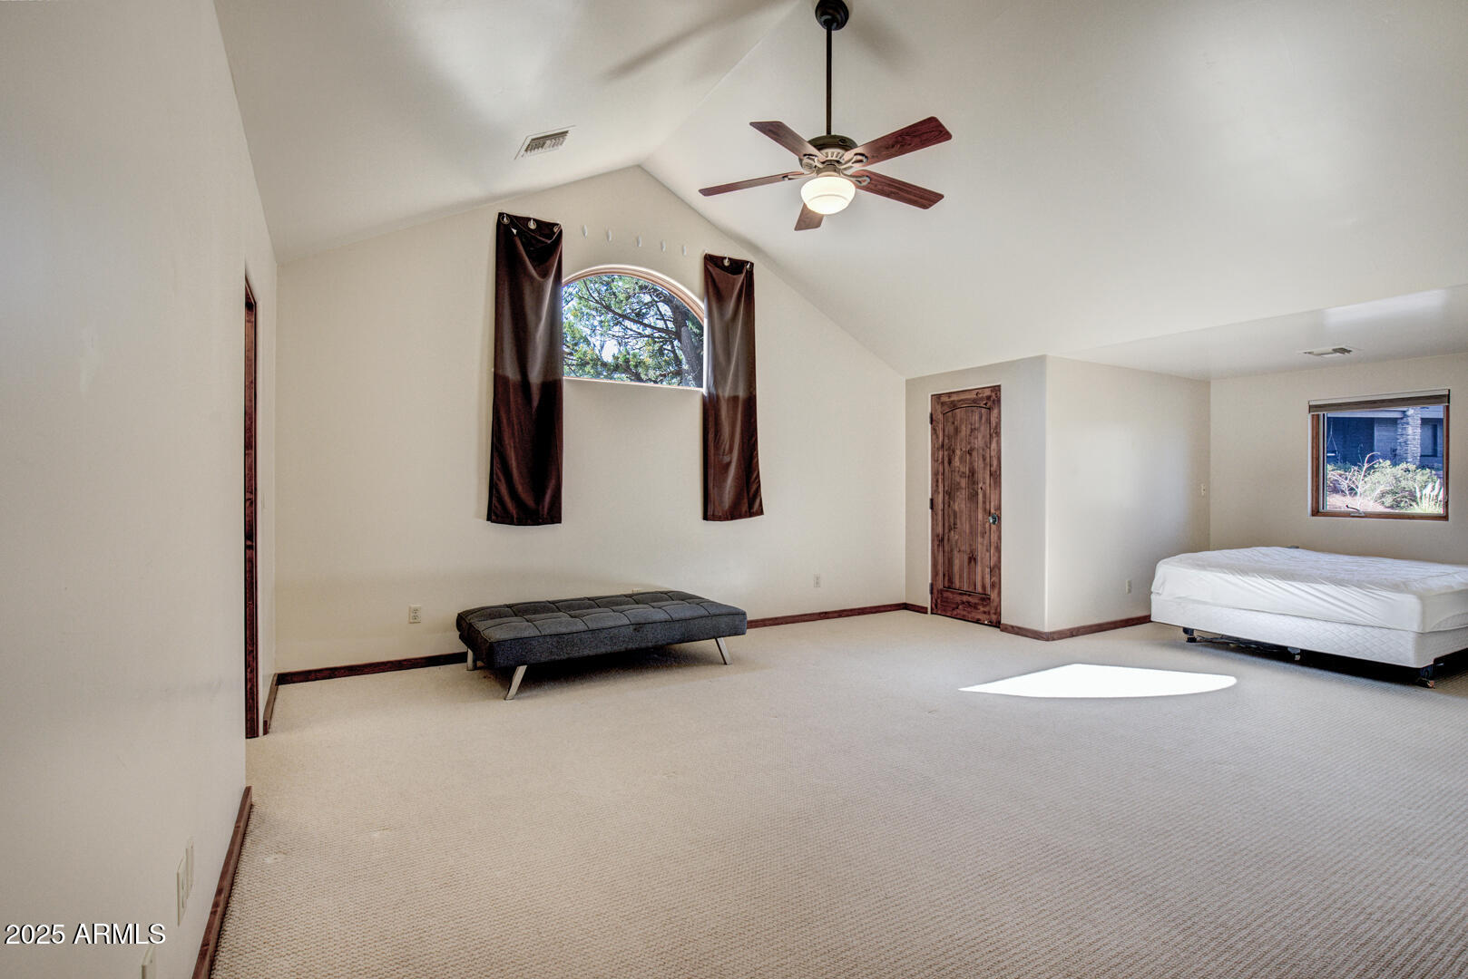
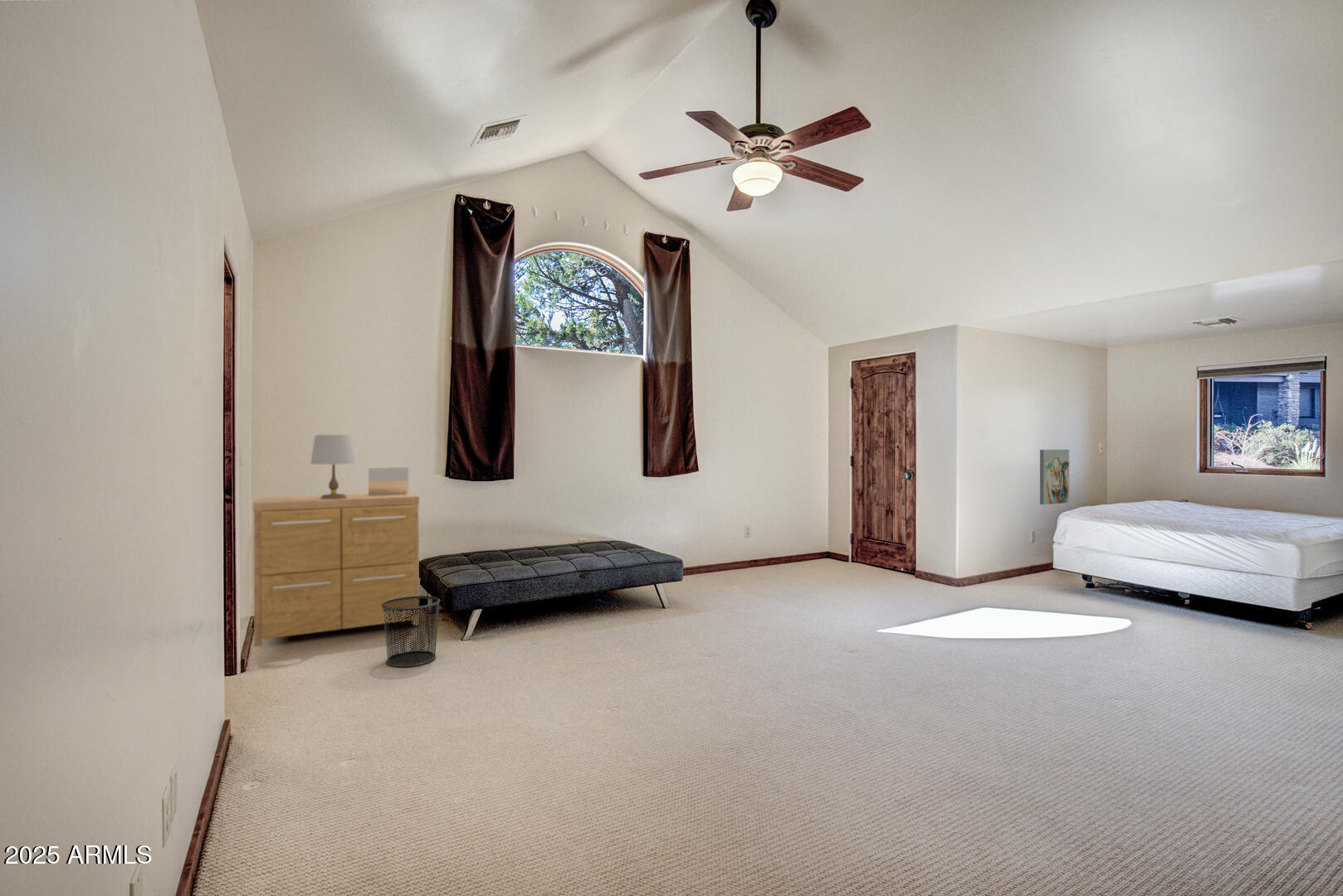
+ dresser [252,492,420,648]
+ wall art [1039,449,1070,505]
+ waste bin [381,595,441,668]
+ photo frame [368,466,409,496]
+ table lamp [310,434,357,499]
